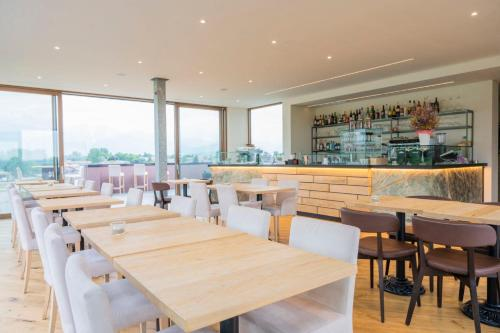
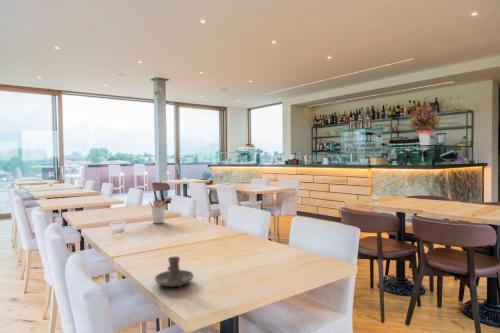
+ candle holder [154,256,194,288]
+ utensil holder [148,197,167,224]
